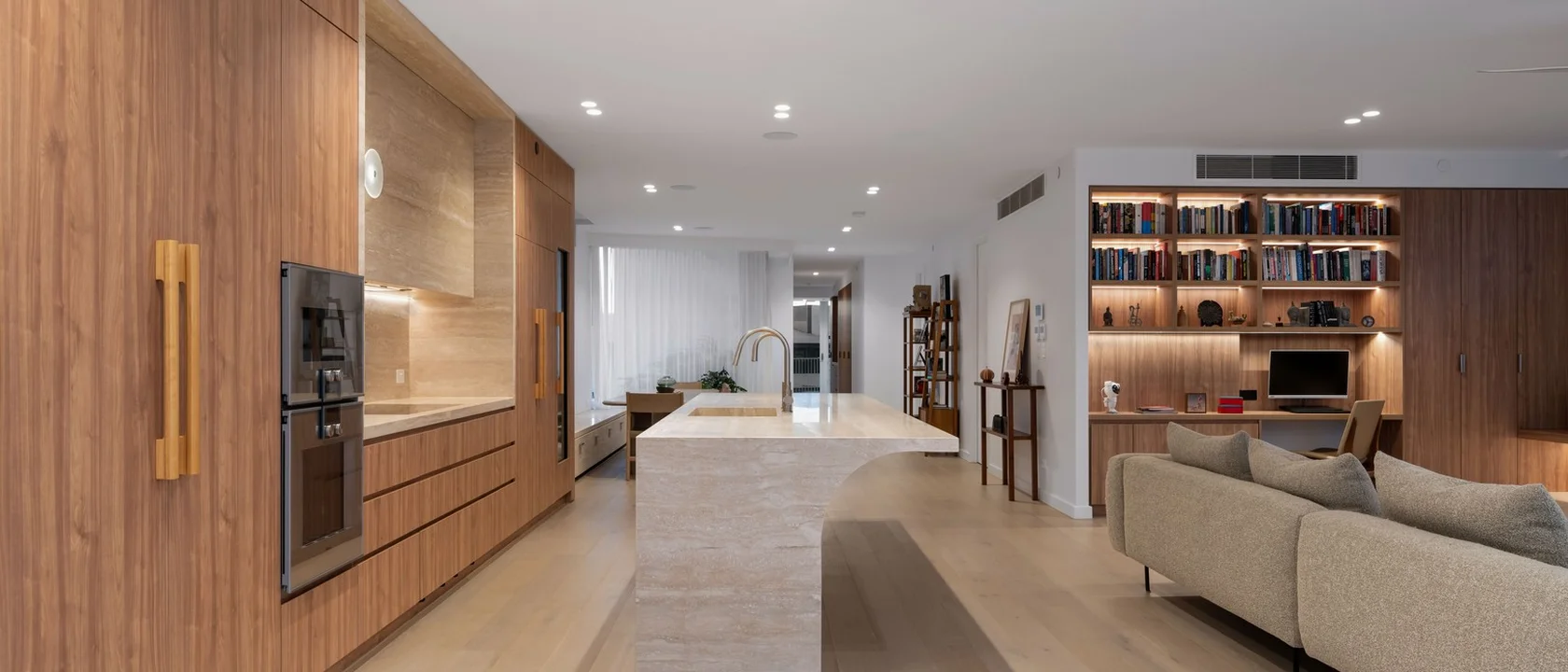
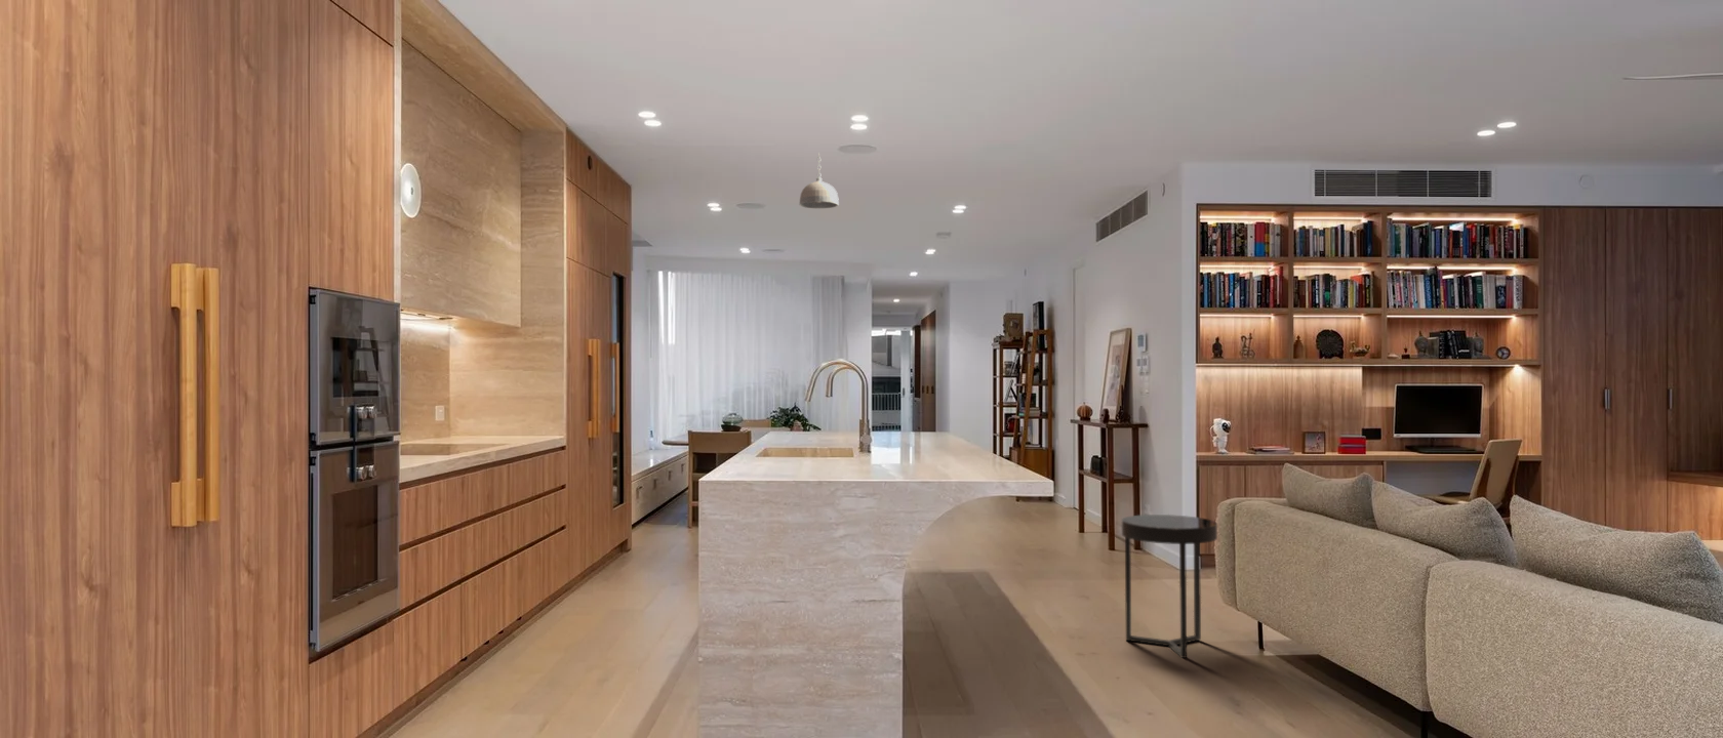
+ pendant light [799,152,840,209]
+ side table [1121,514,1219,659]
